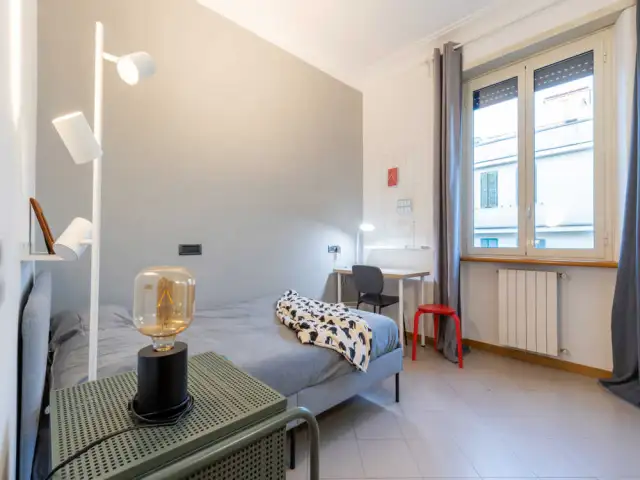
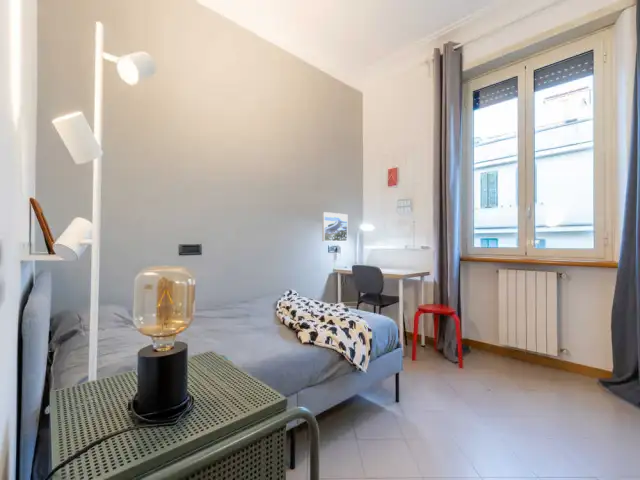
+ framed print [321,211,348,242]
